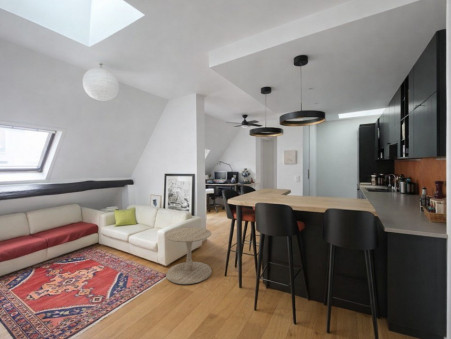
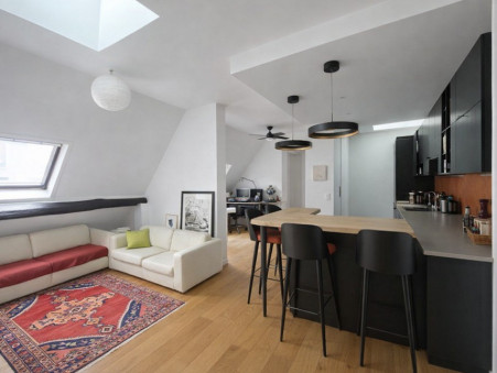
- side table [165,226,213,285]
